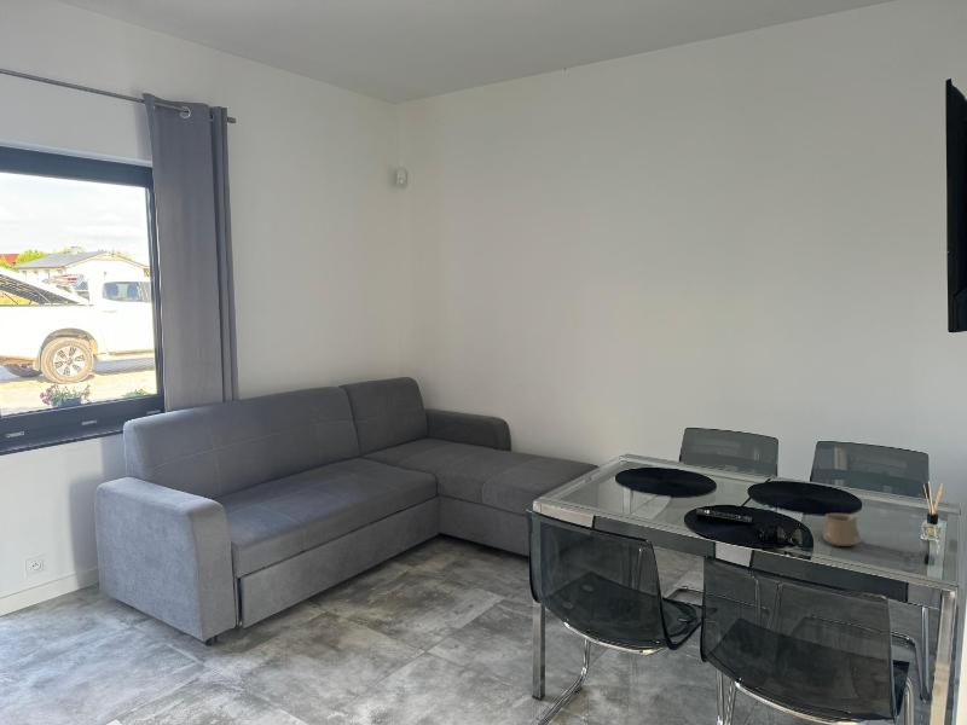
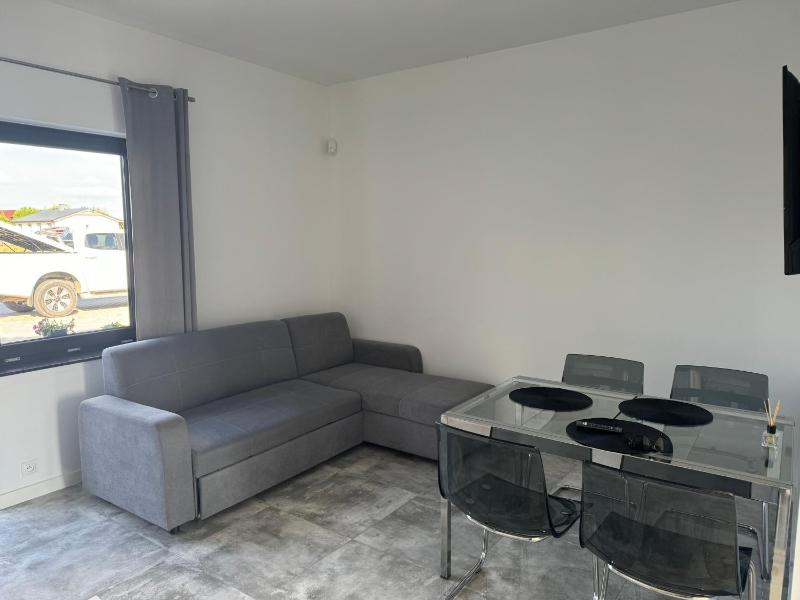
- cup [822,512,862,547]
